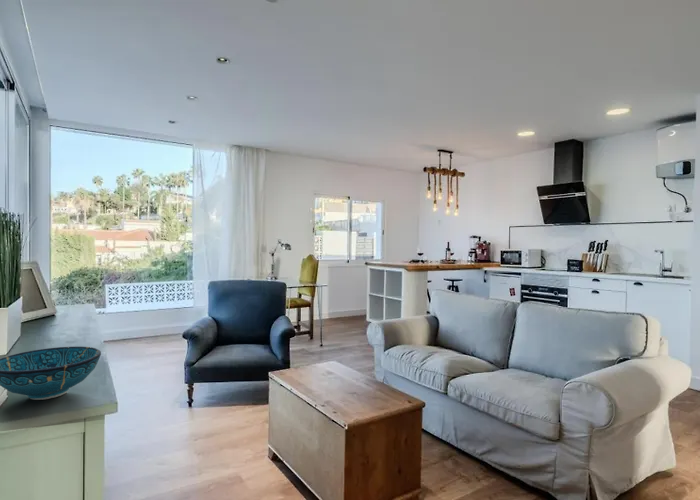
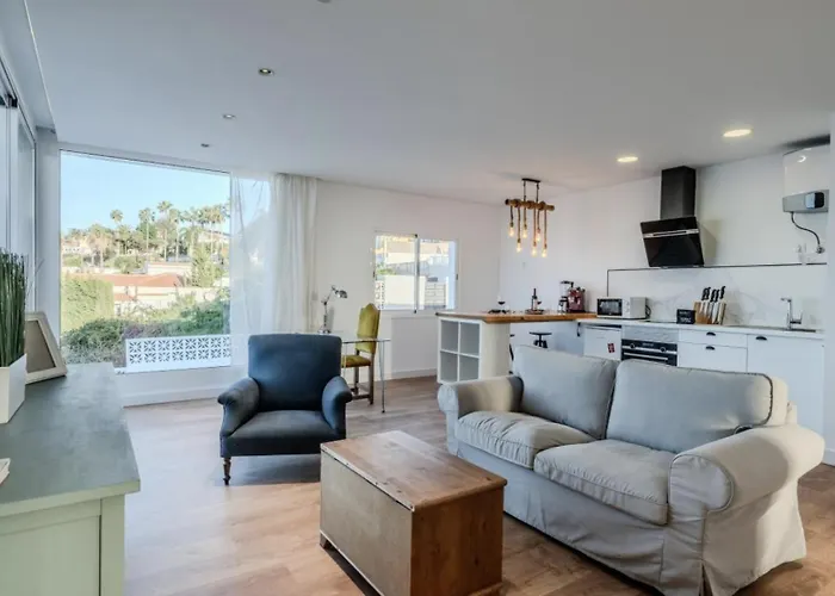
- decorative bowl [0,346,102,401]
